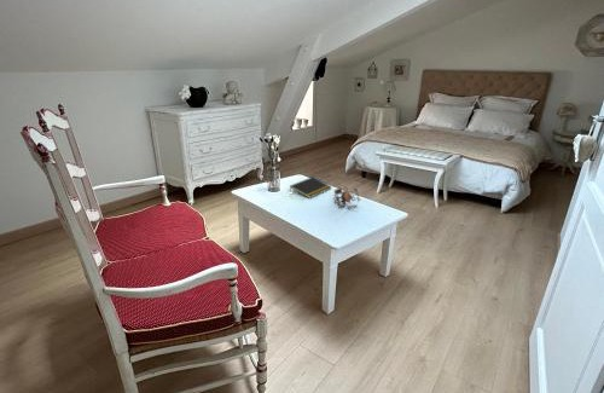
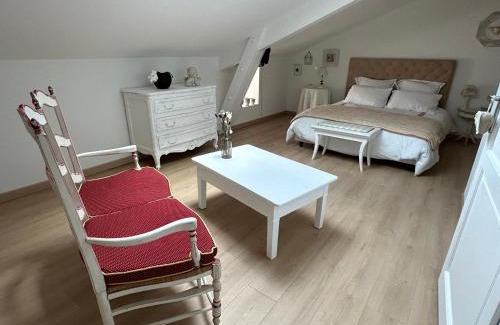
- notepad [289,175,332,200]
- teapot [332,186,361,210]
